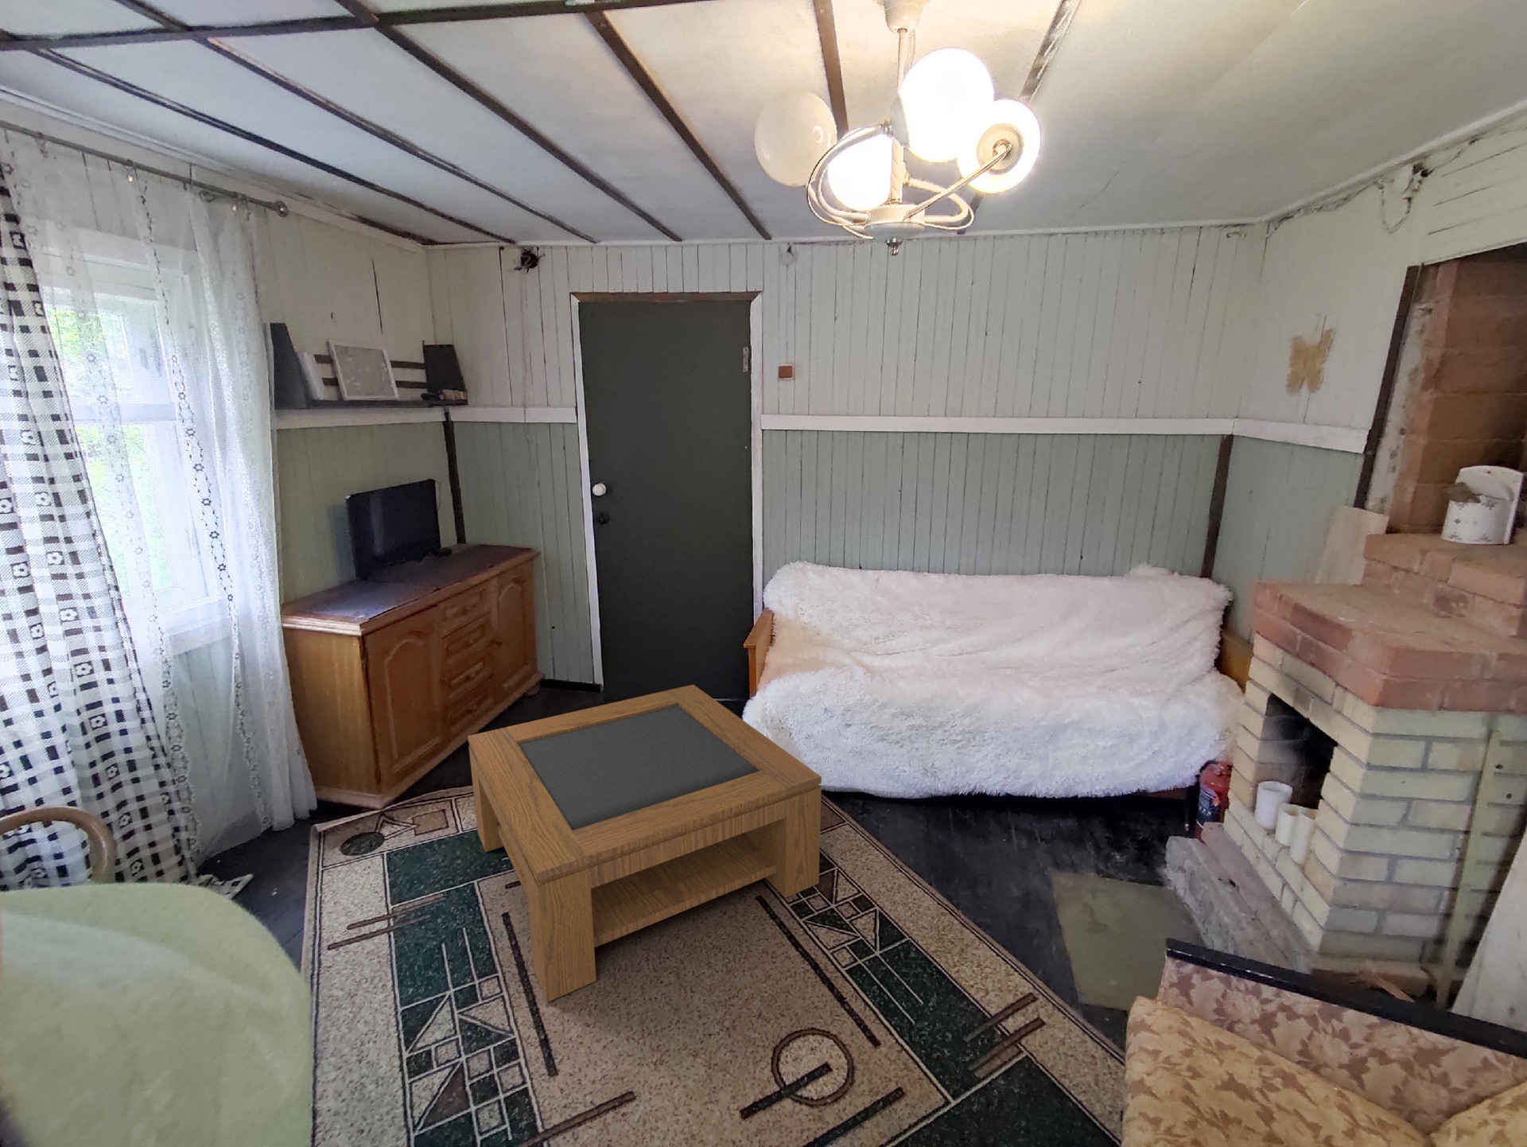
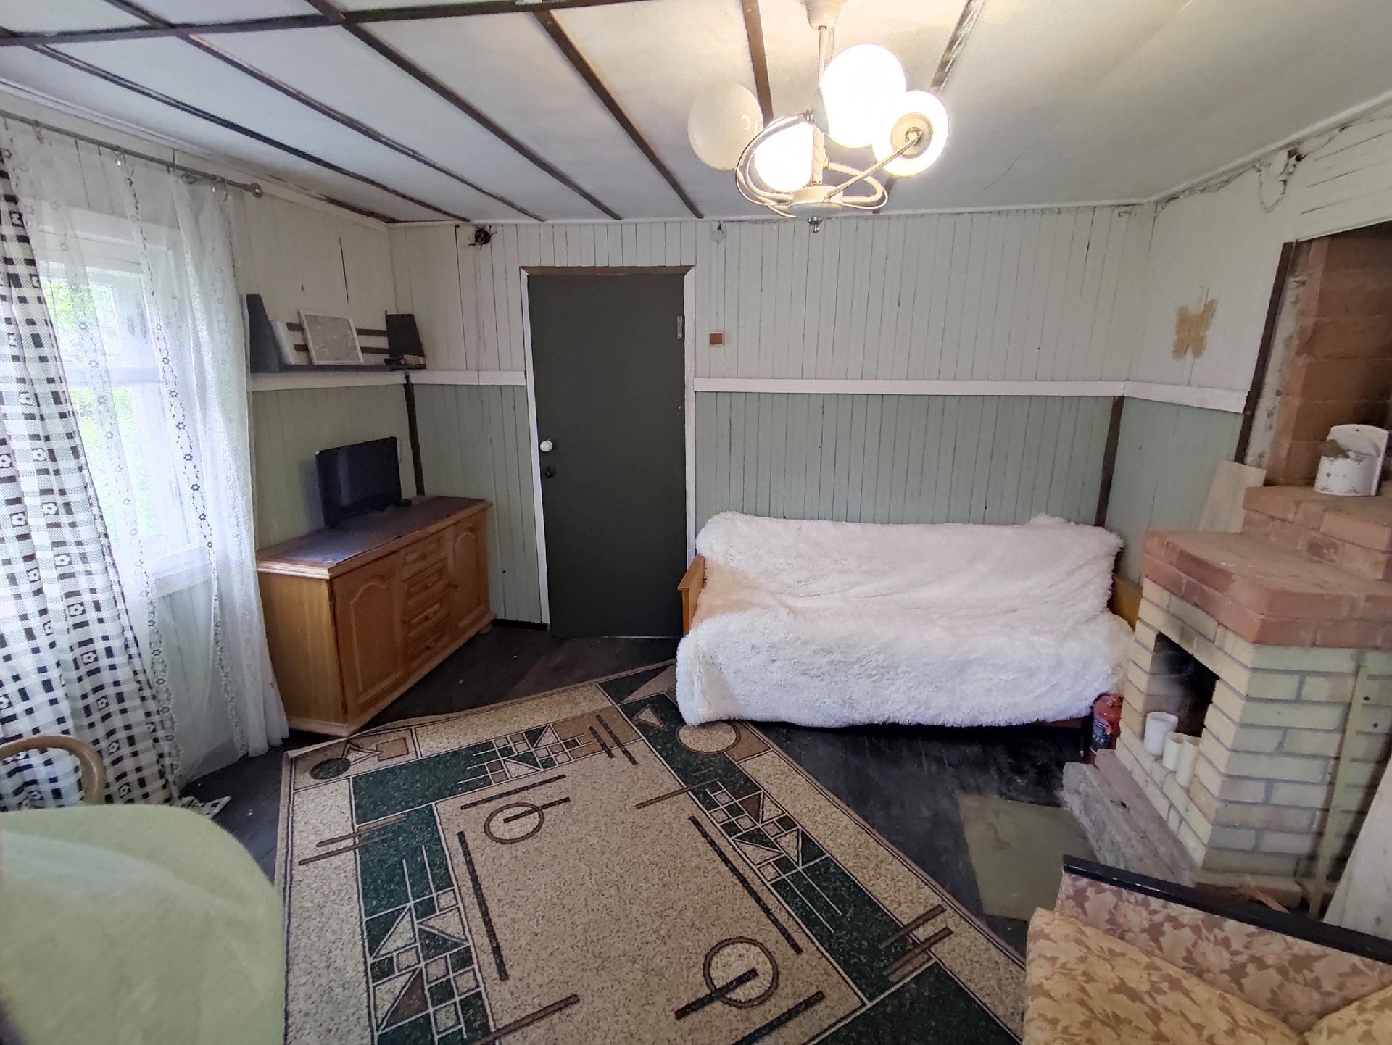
- coffee table [467,684,823,1004]
